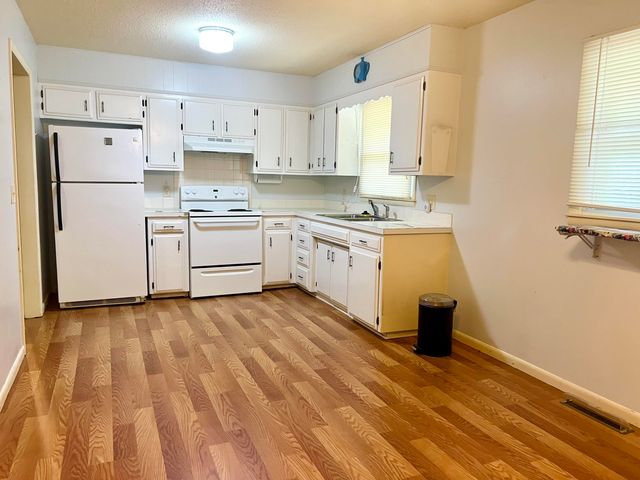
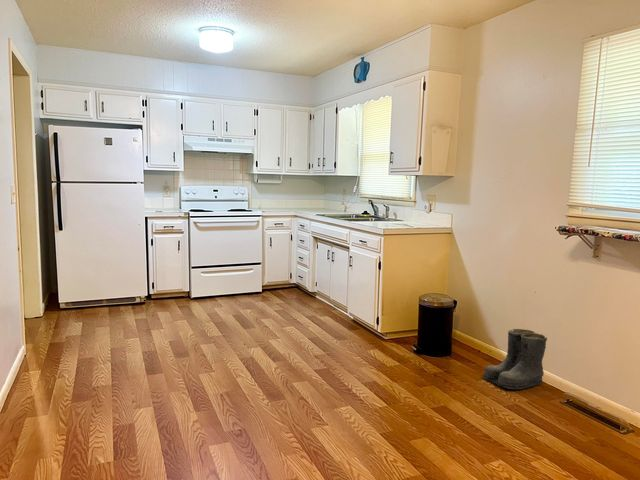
+ boots [481,328,548,391]
